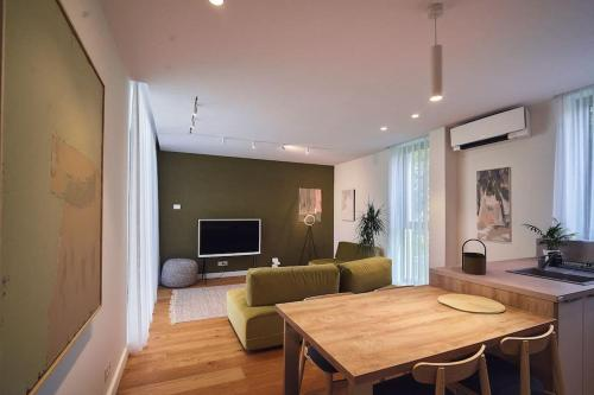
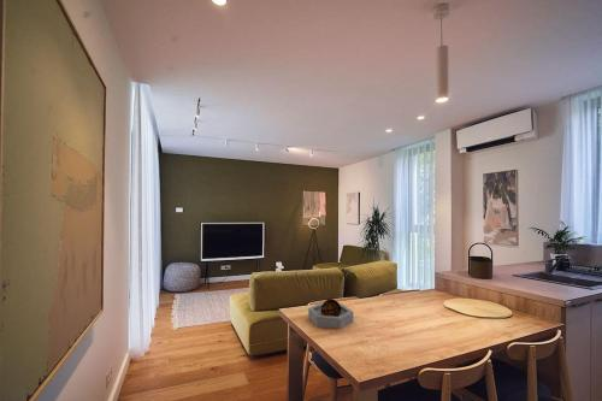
+ decorative bowl [307,297,354,330]
